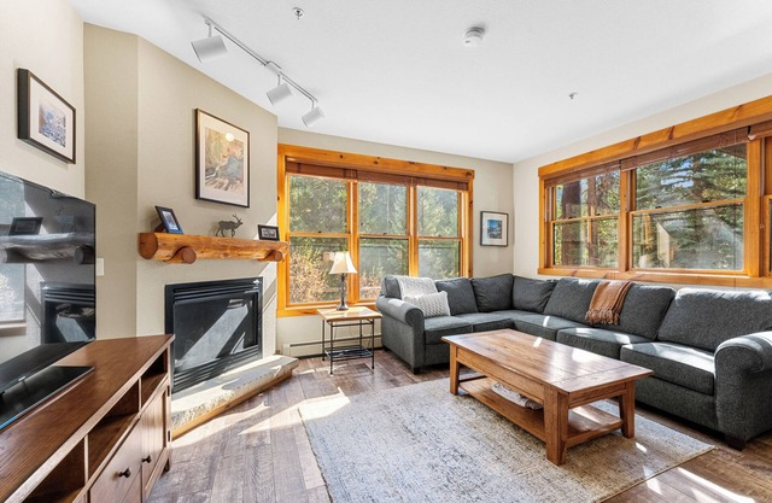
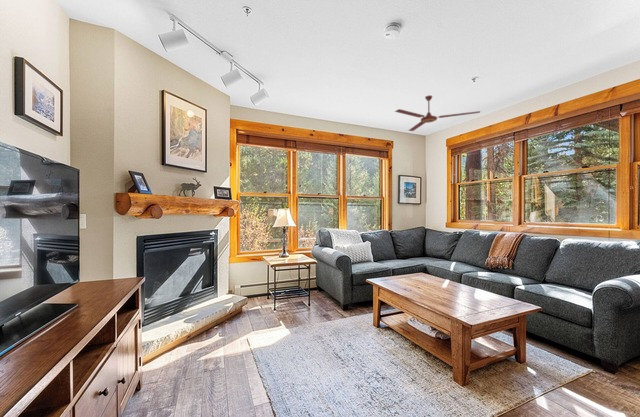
+ ceiling fan [394,94,481,132]
